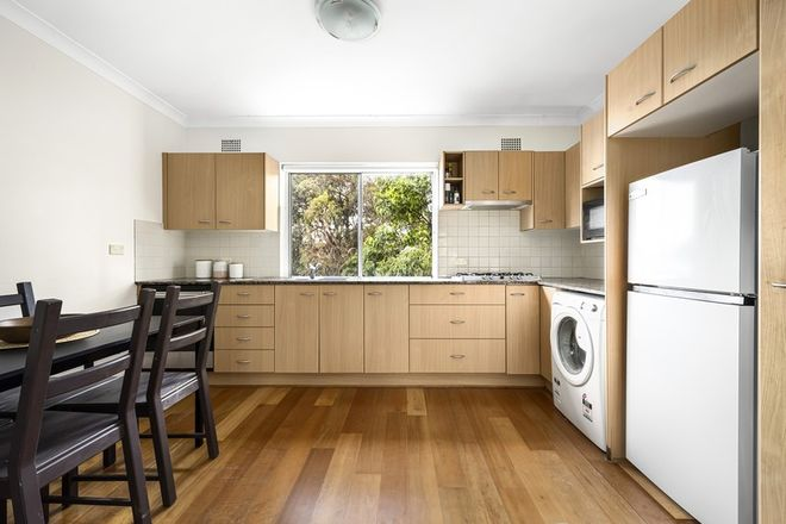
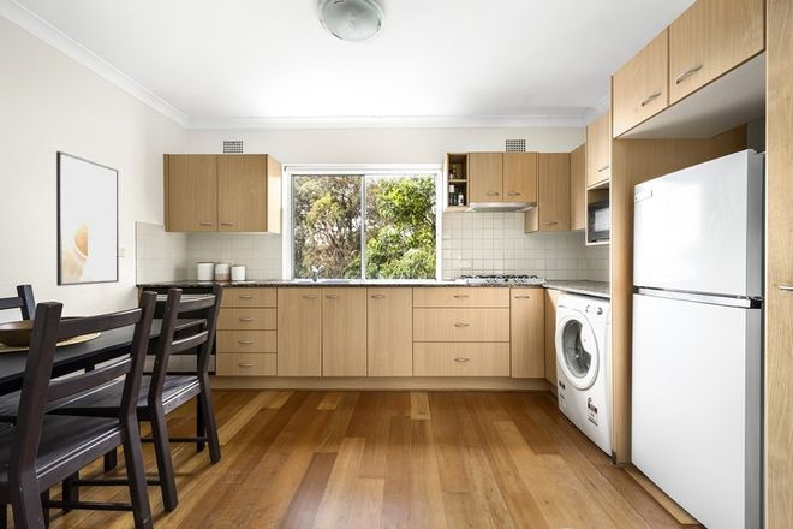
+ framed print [55,150,120,287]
